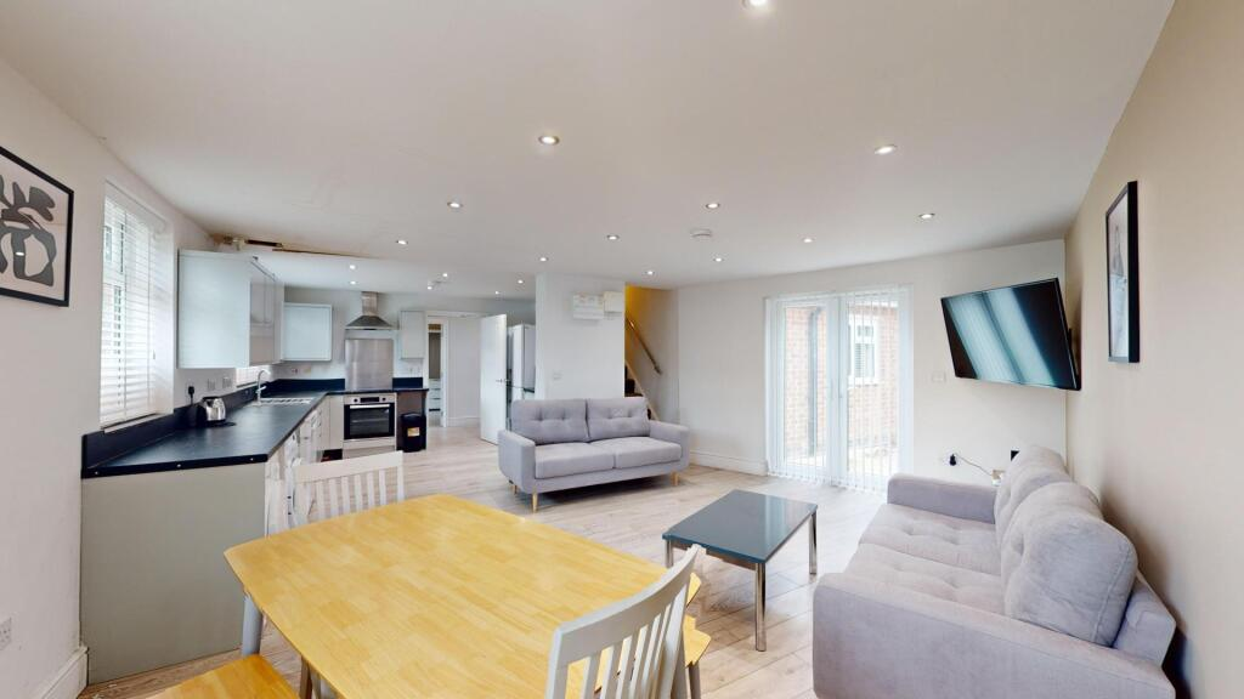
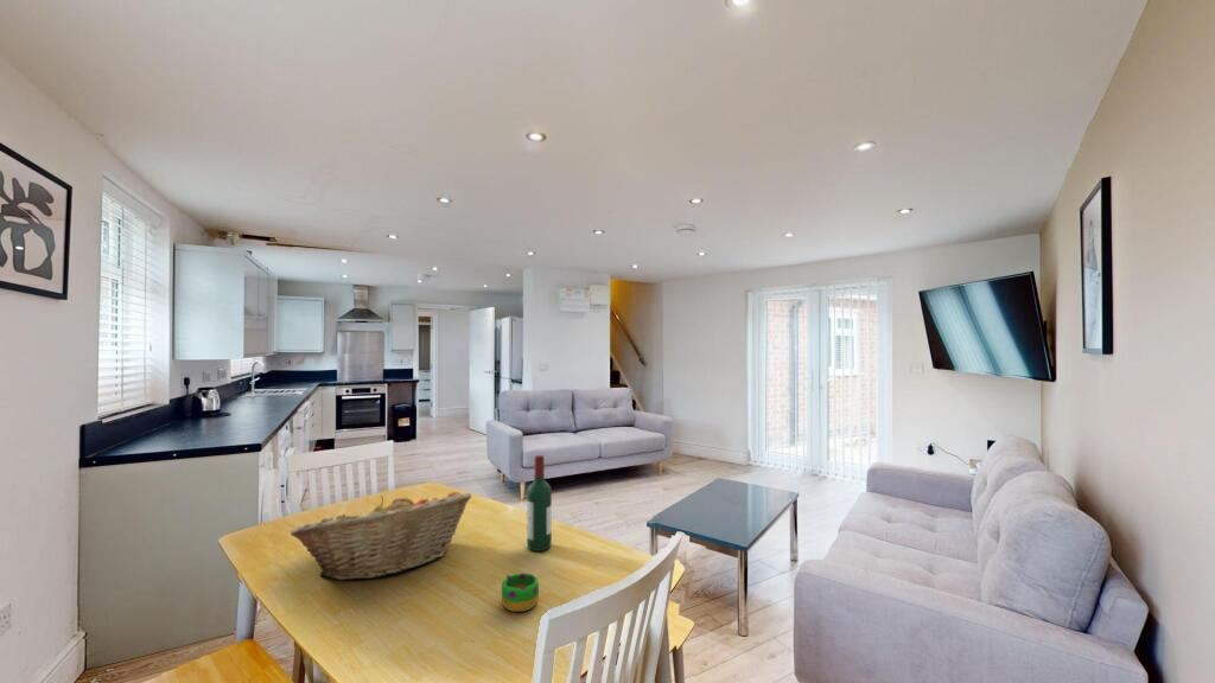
+ wine bottle [526,454,553,553]
+ fruit basket [290,491,472,581]
+ mug [501,572,540,613]
